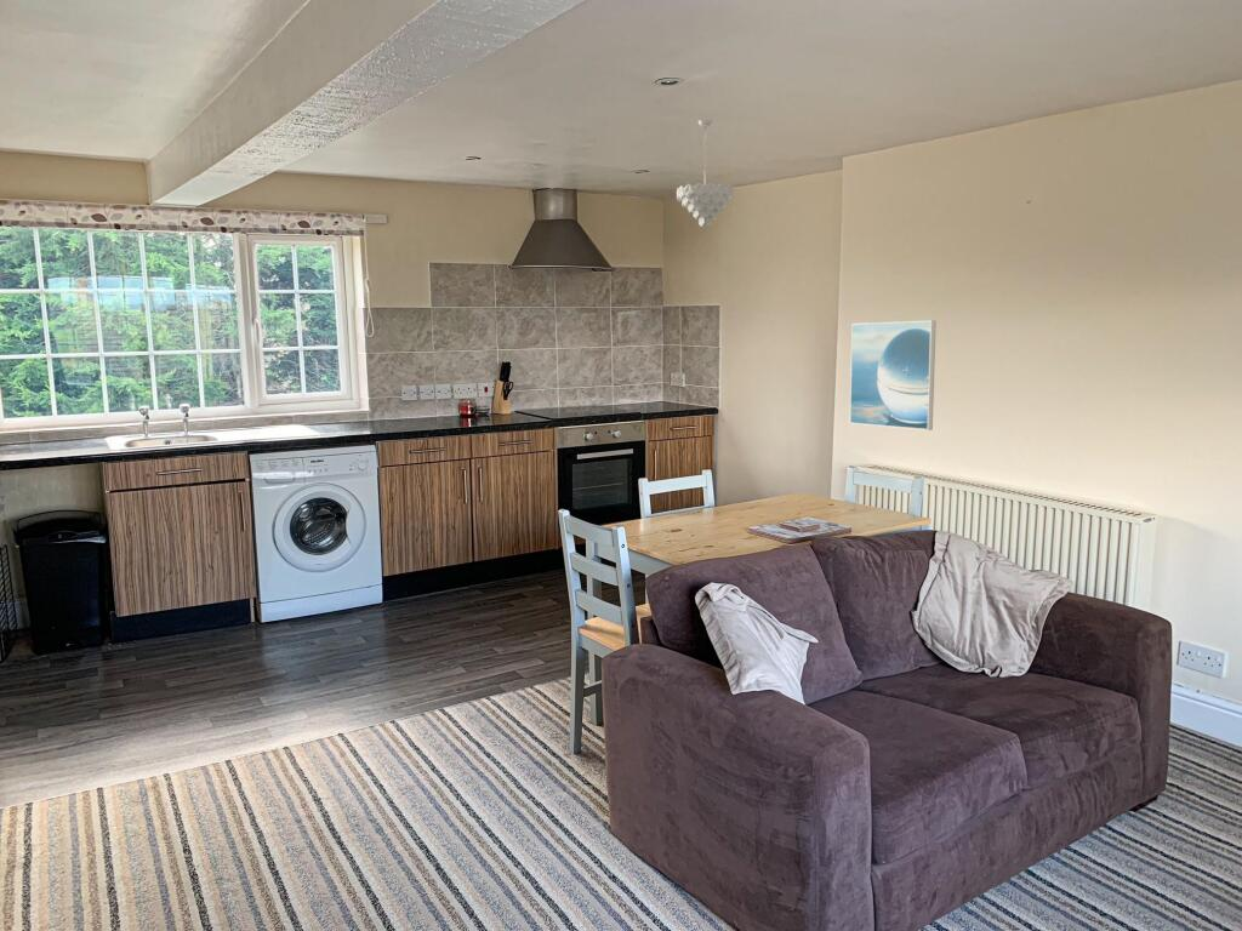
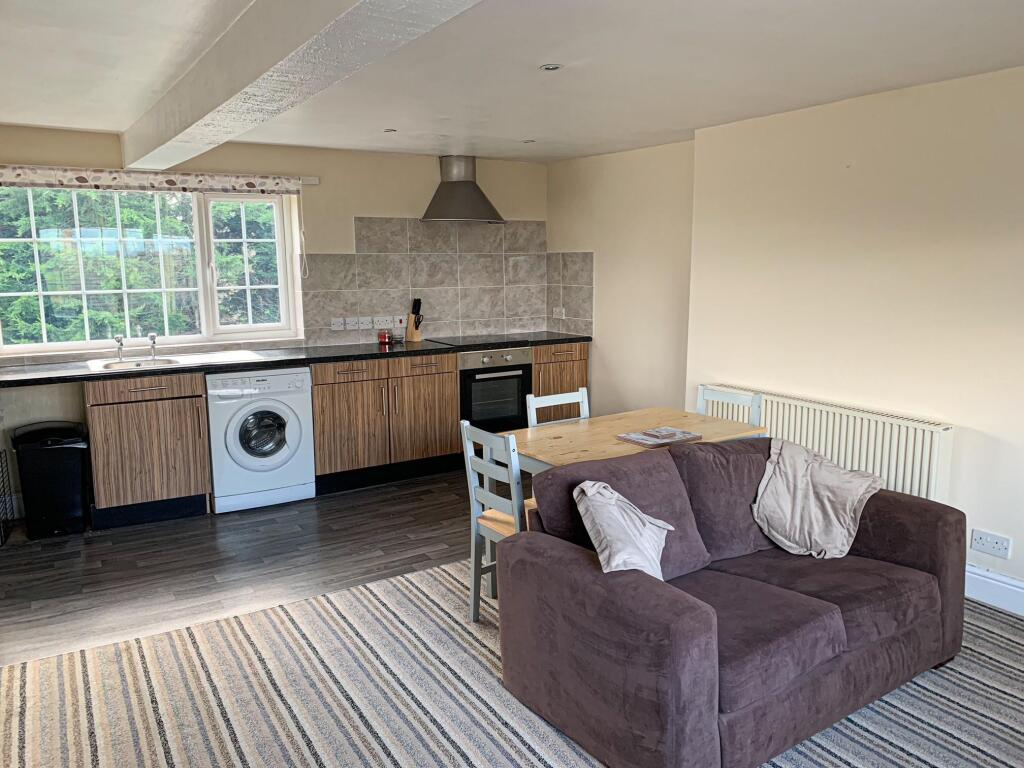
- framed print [849,320,938,432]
- pendant light [676,119,735,228]
